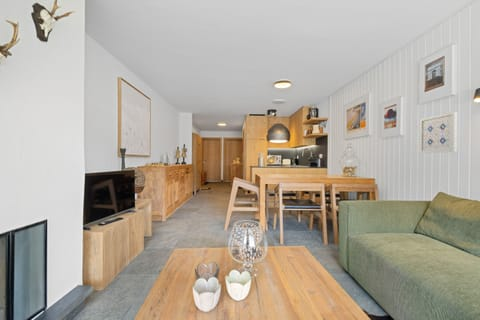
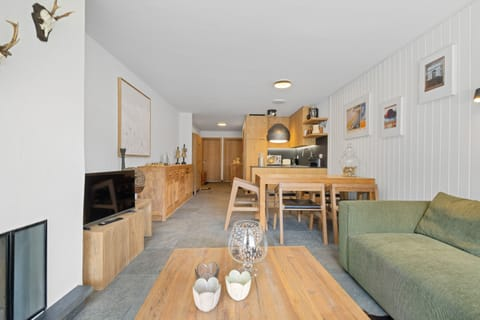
- wall art [419,111,458,154]
